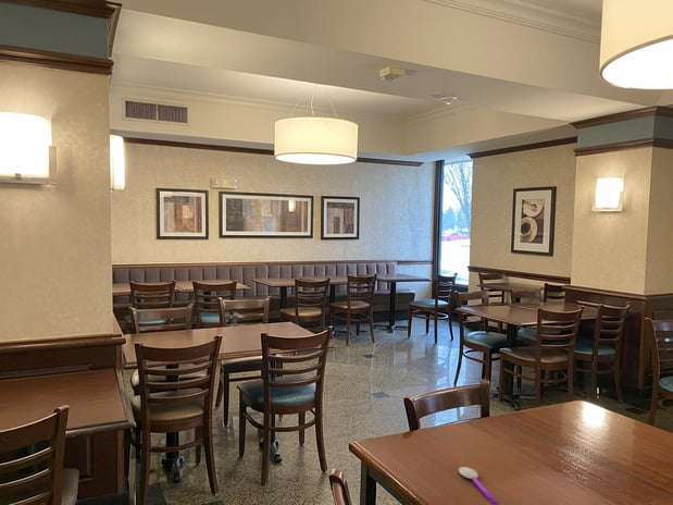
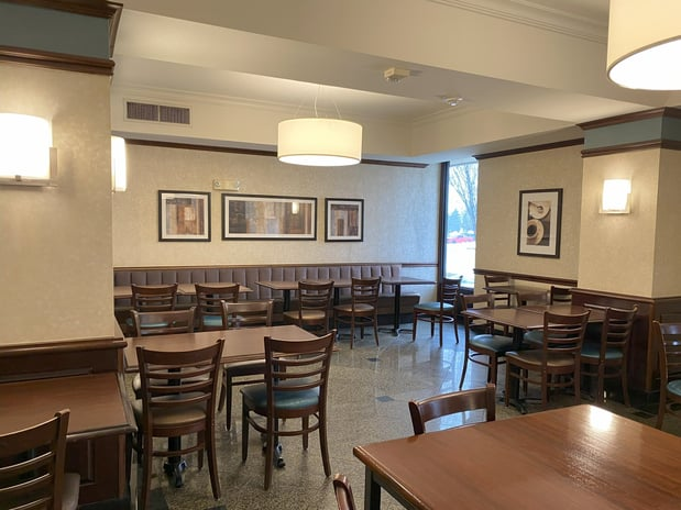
- spoon [458,466,498,505]
